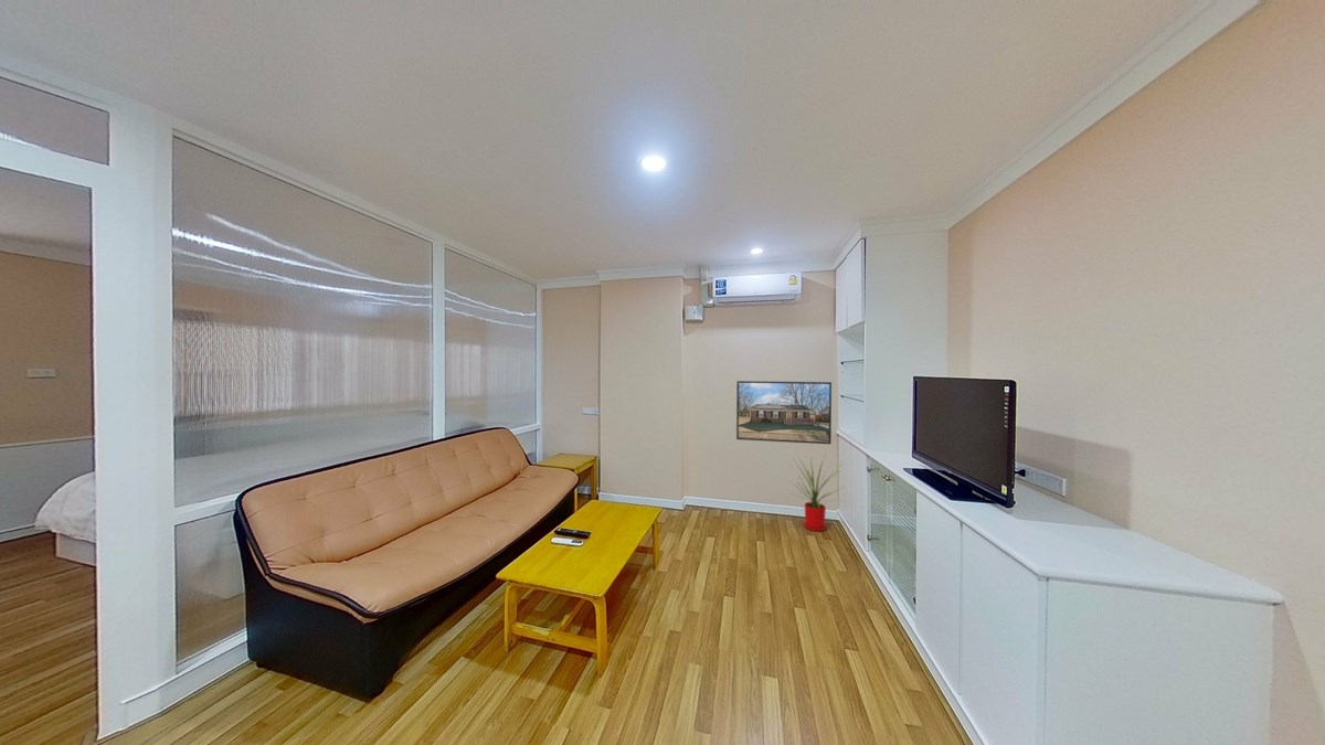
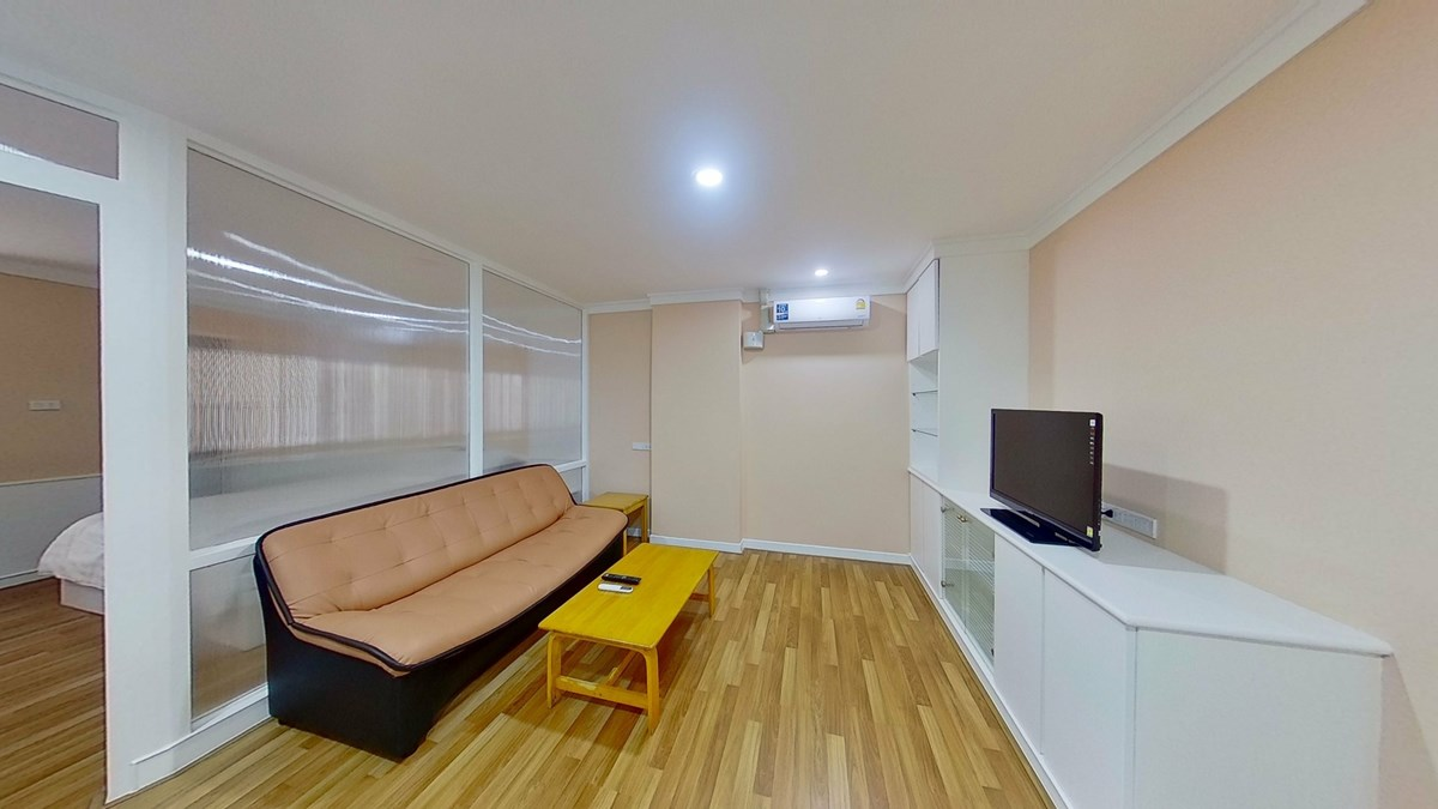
- house plant [786,455,845,532]
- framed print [735,380,833,445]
